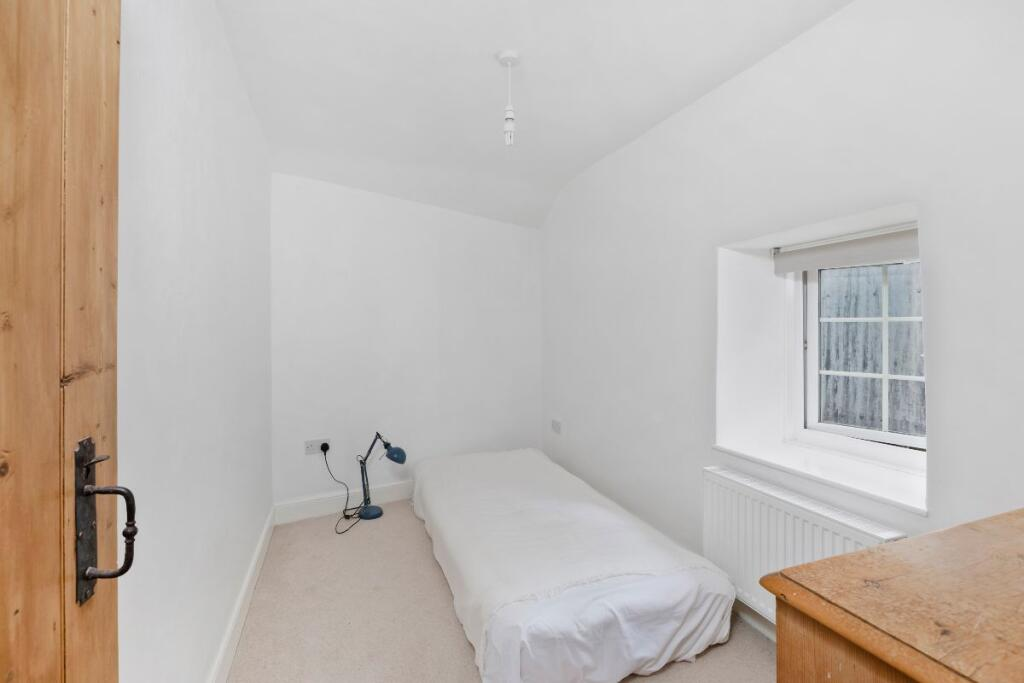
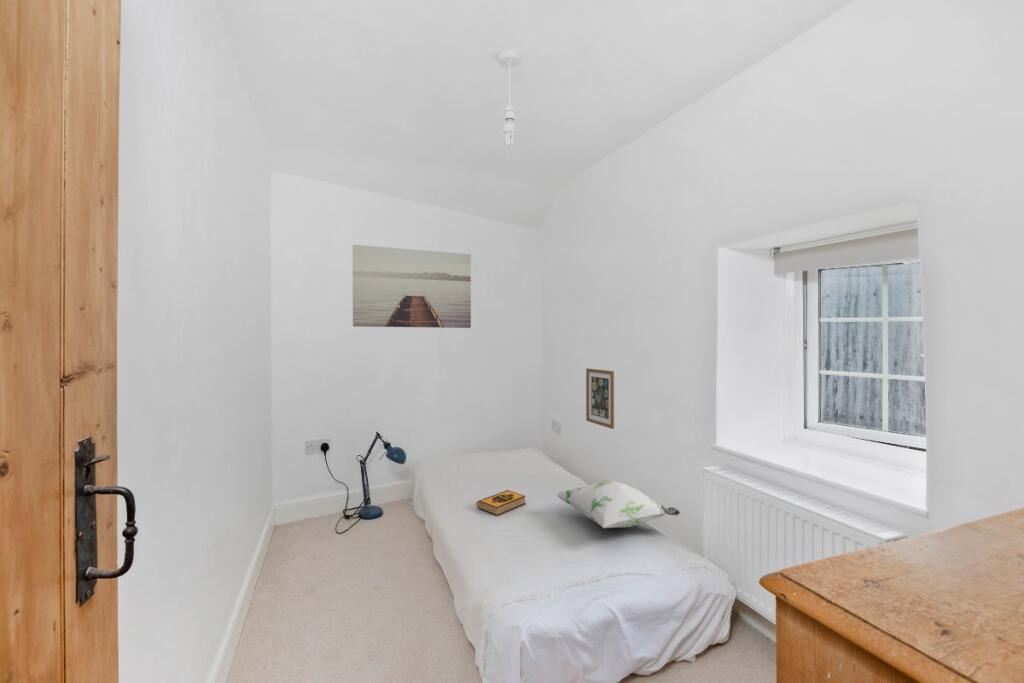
+ wall art [585,367,615,430]
+ decorative pillow [555,479,681,529]
+ hardback book [476,489,527,516]
+ wall art [352,244,472,329]
